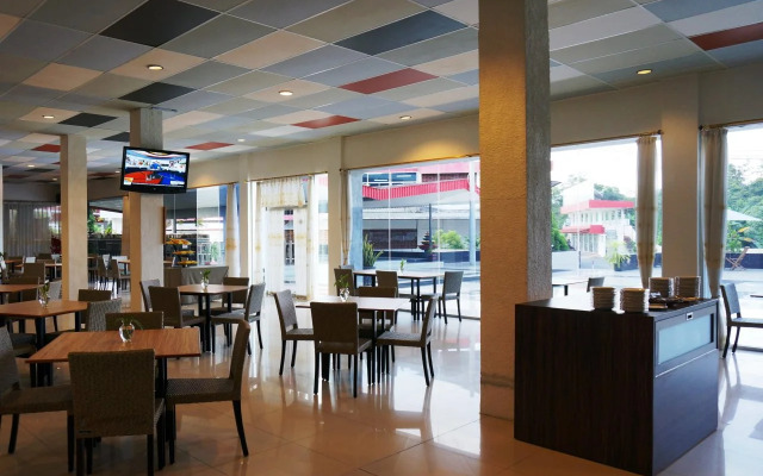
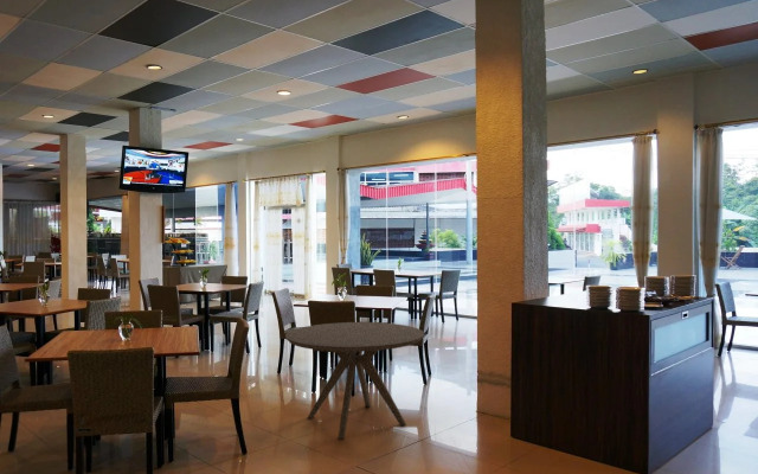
+ dining table [284,321,425,440]
